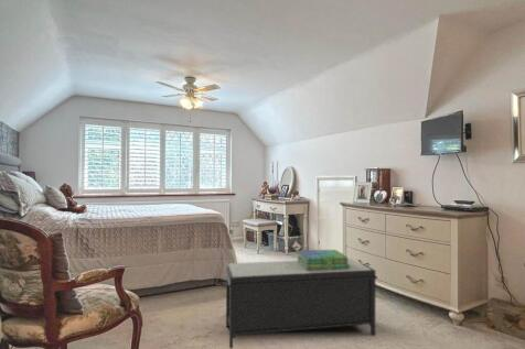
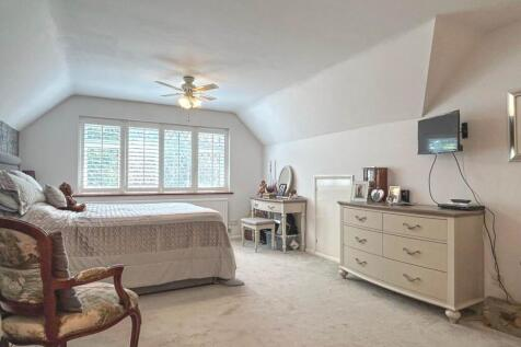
- stack of books [296,249,350,270]
- bench [224,258,378,349]
